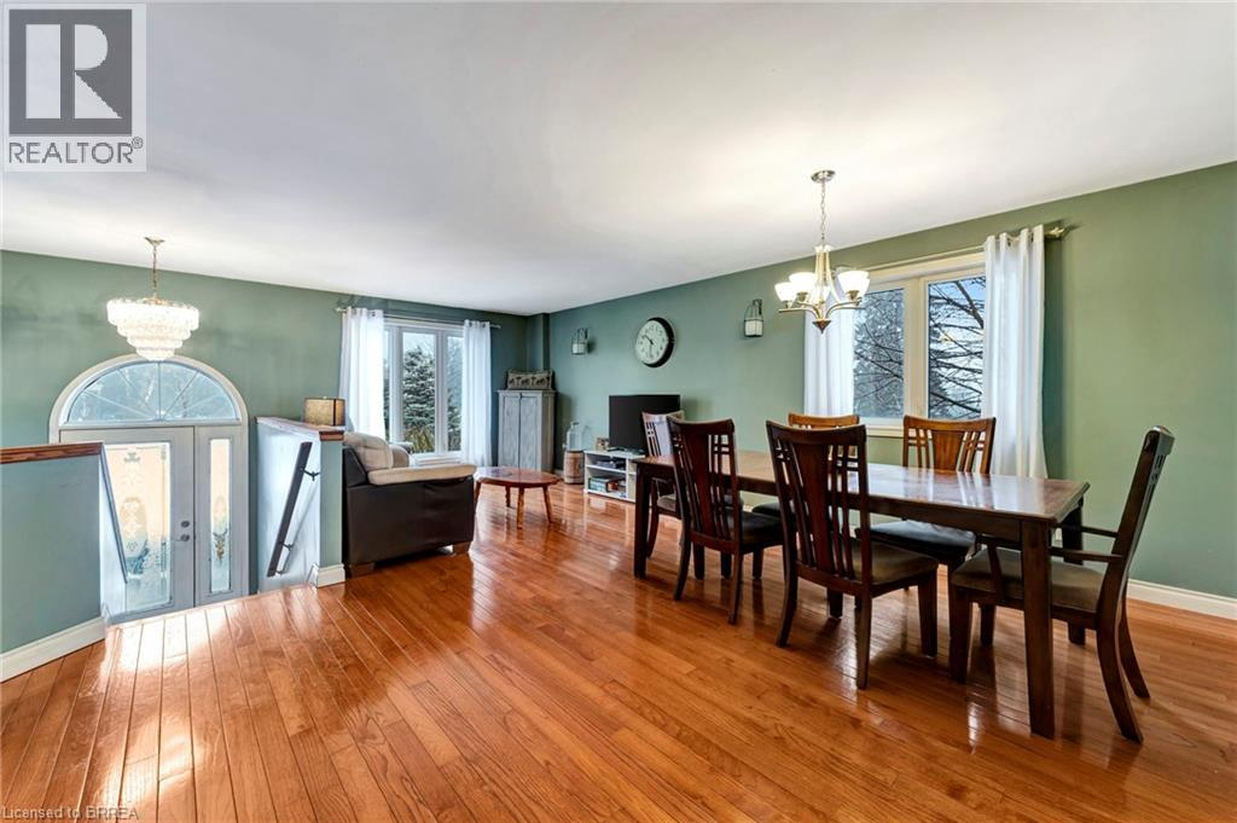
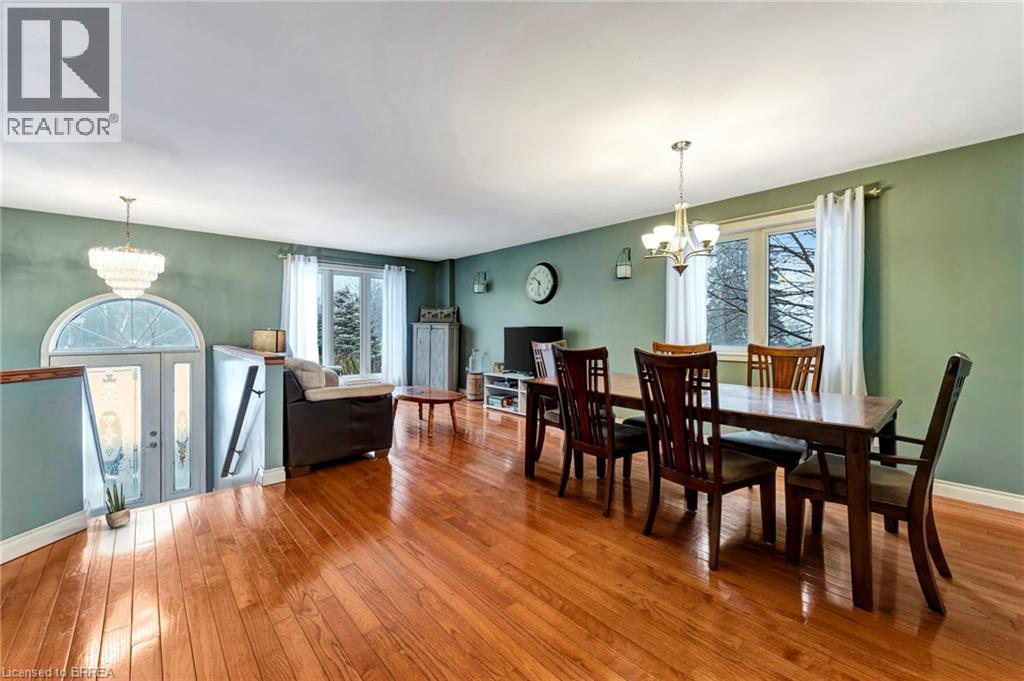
+ potted plant [104,482,131,529]
